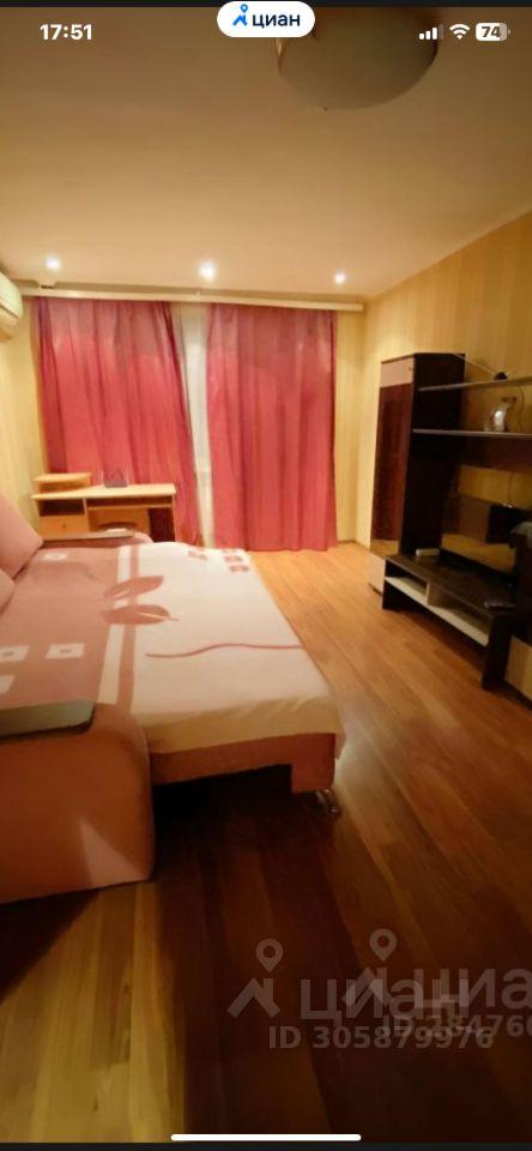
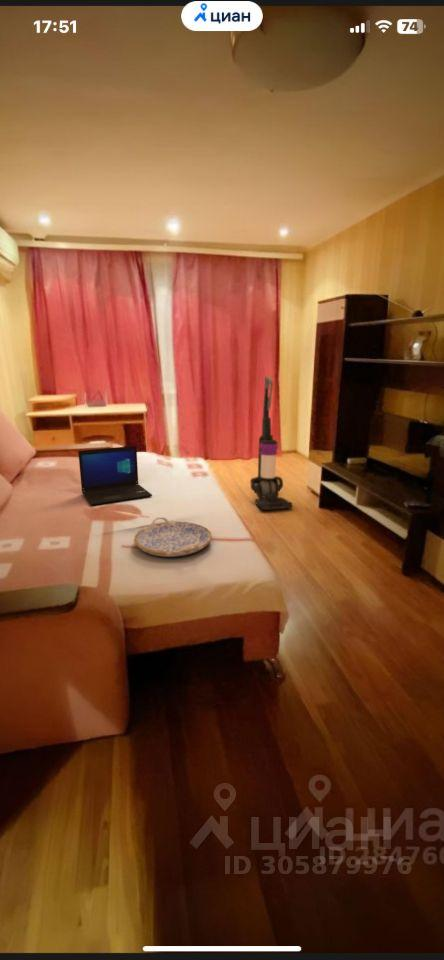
+ serving tray [133,516,213,558]
+ laptop [77,445,153,506]
+ vacuum cleaner [249,376,293,511]
